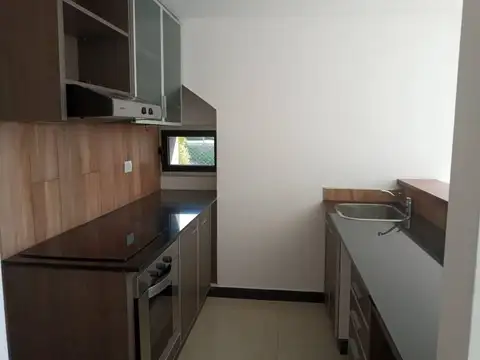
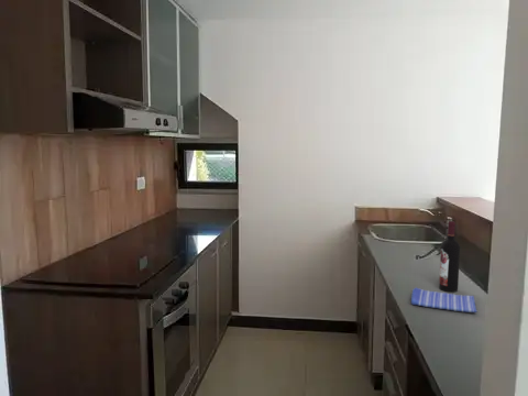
+ wine bottle [438,220,461,293]
+ dish towel [410,286,477,314]
